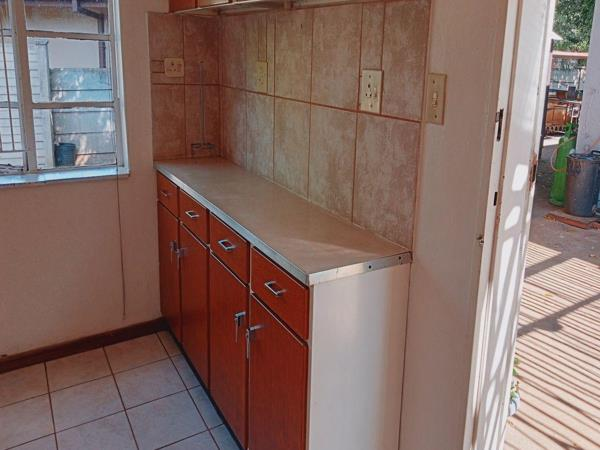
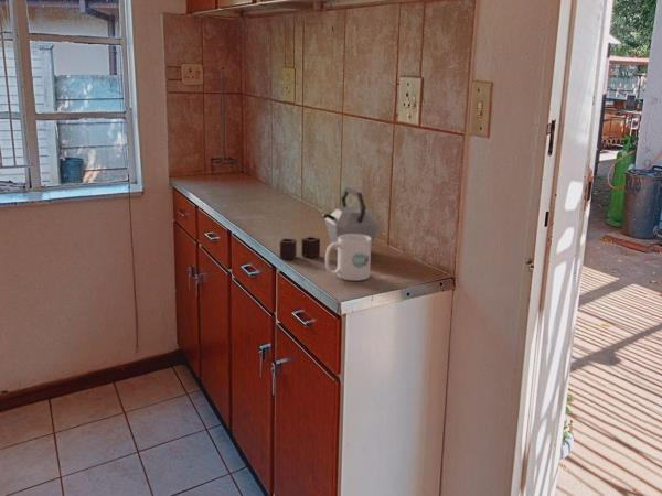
+ mug [324,234,372,282]
+ kettle [279,186,381,260]
